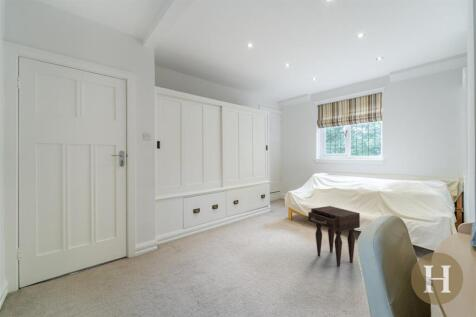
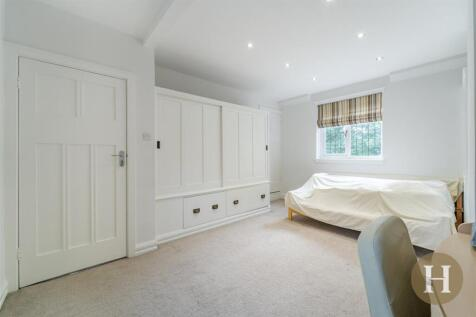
- nightstand [307,205,361,268]
